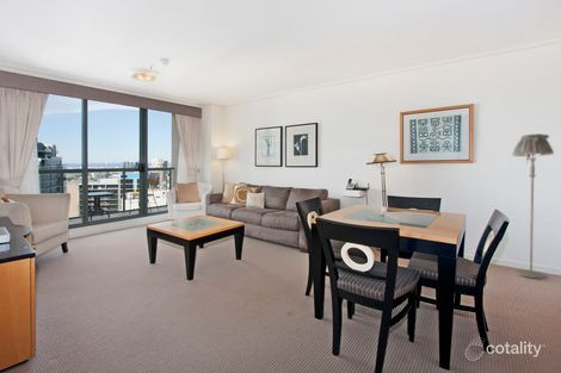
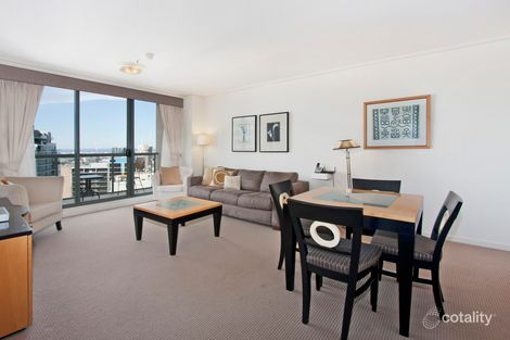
- floor lamp [511,132,555,280]
